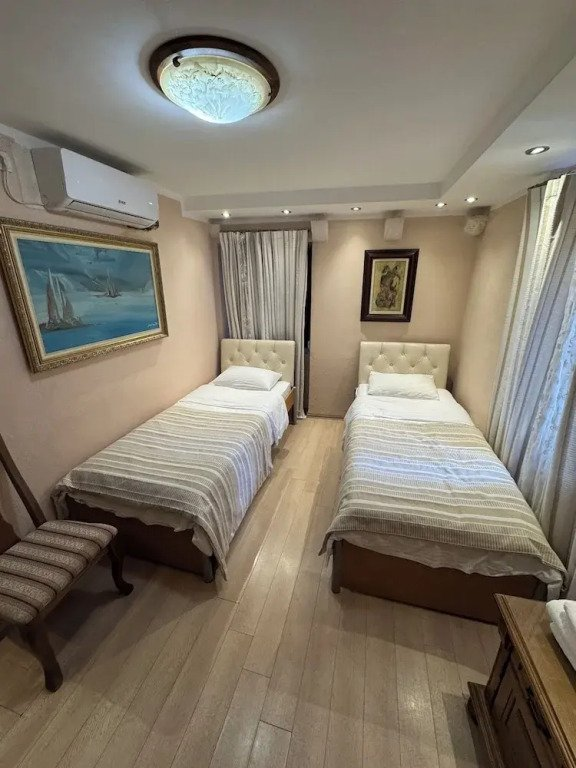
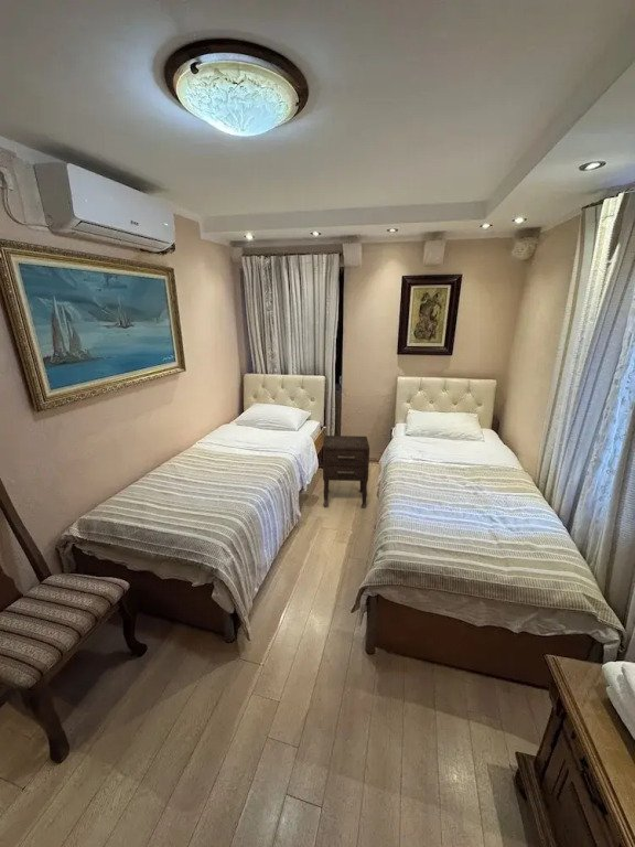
+ nightstand [322,435,370,508]
